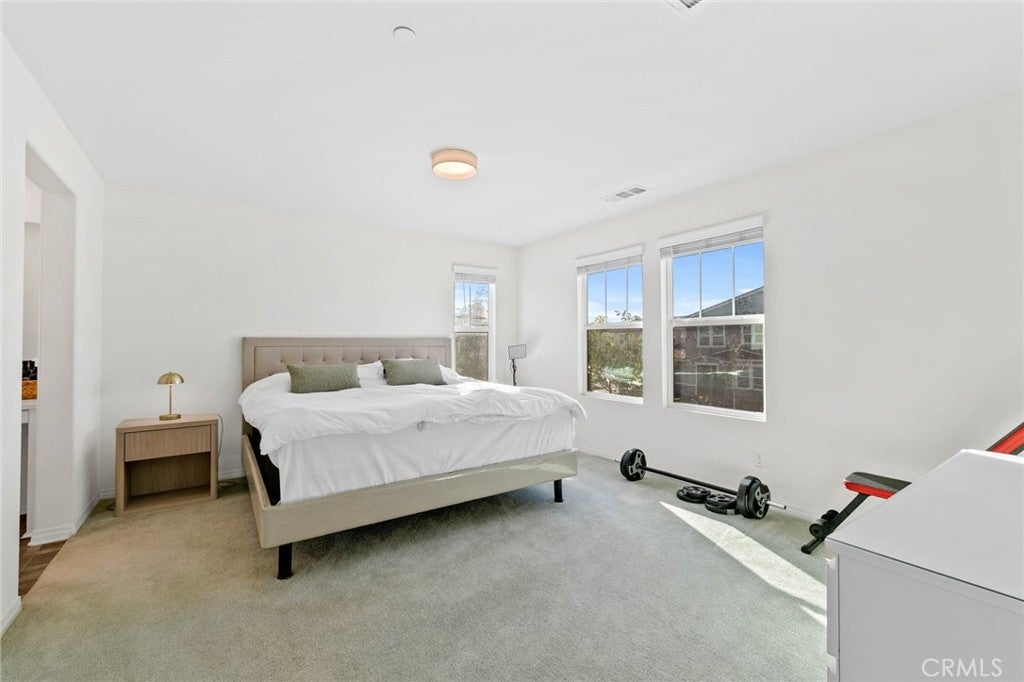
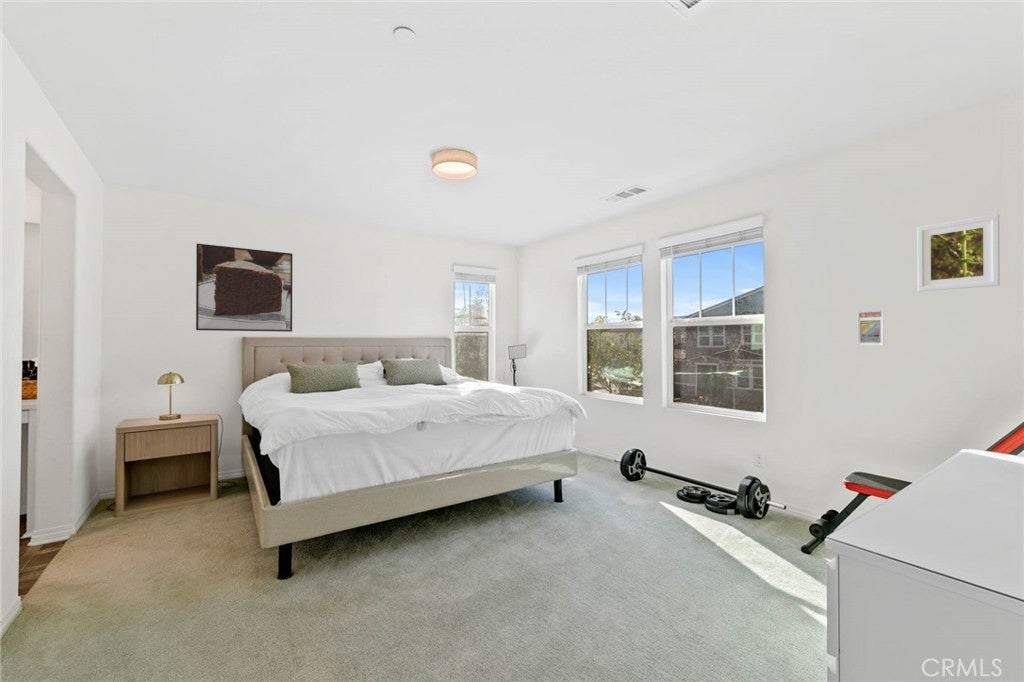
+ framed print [916,213,1001,292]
+ trading card display case [857,309,884,346]
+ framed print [195,242,293,333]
